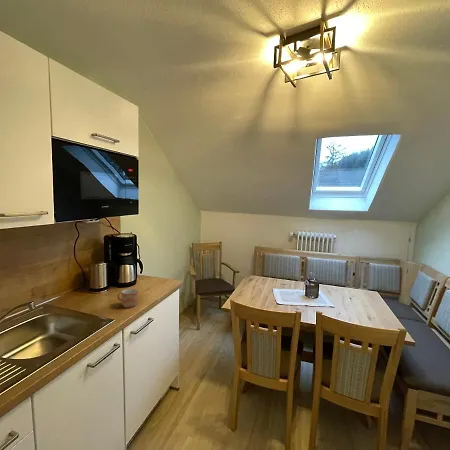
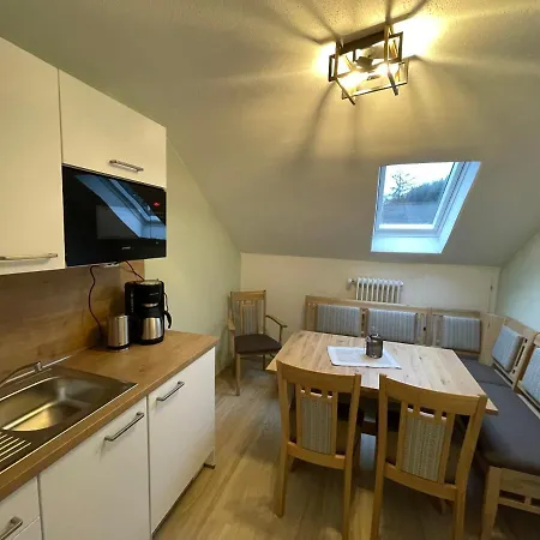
- mug [116,288,139,309]
